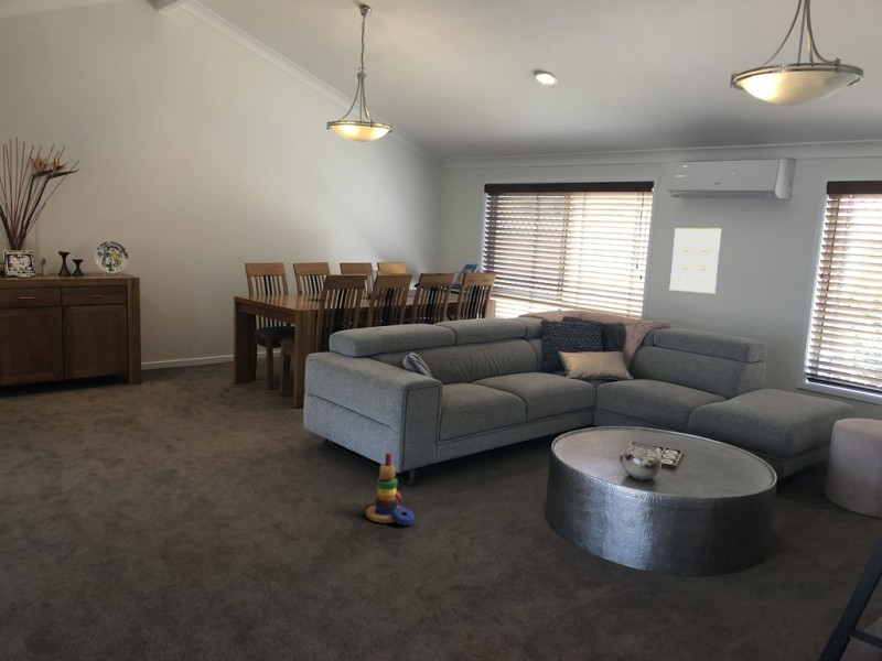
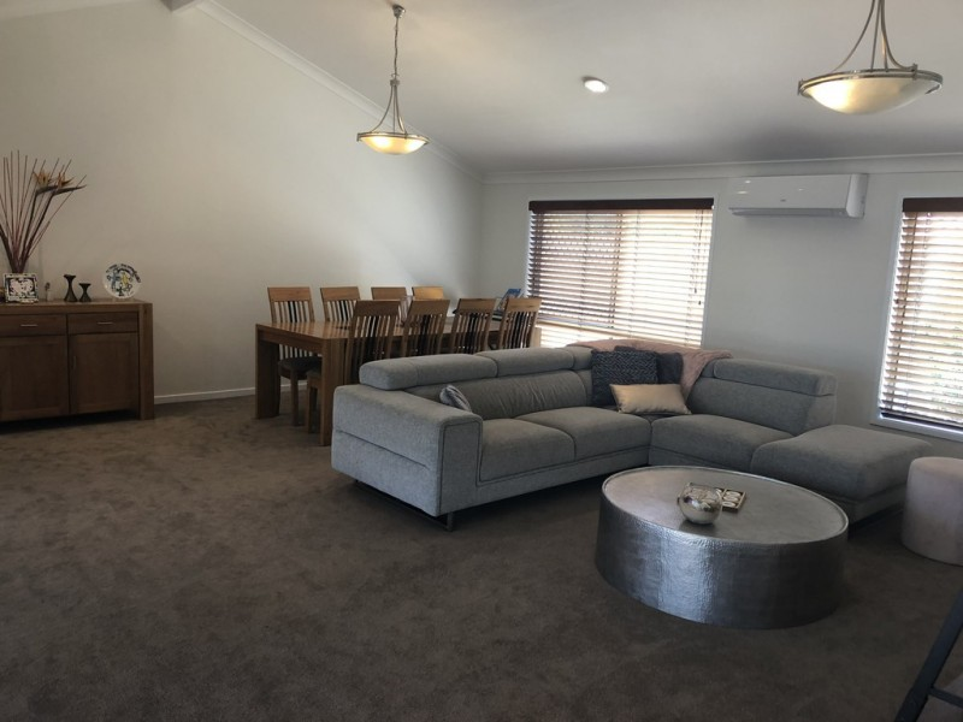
- stacking toy [365,452,416,527]
- wall art [668,227,723,294]
